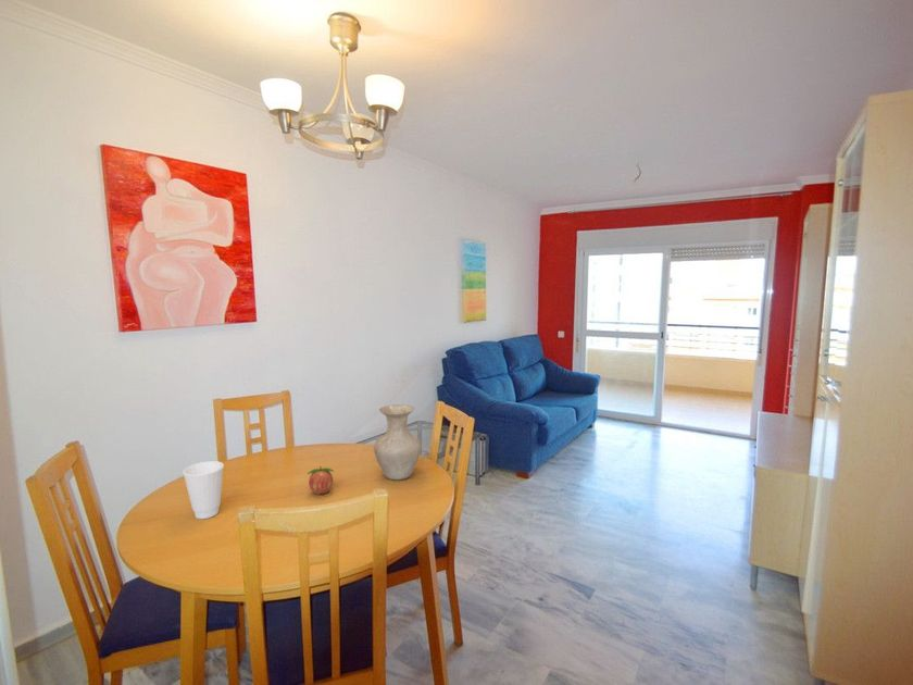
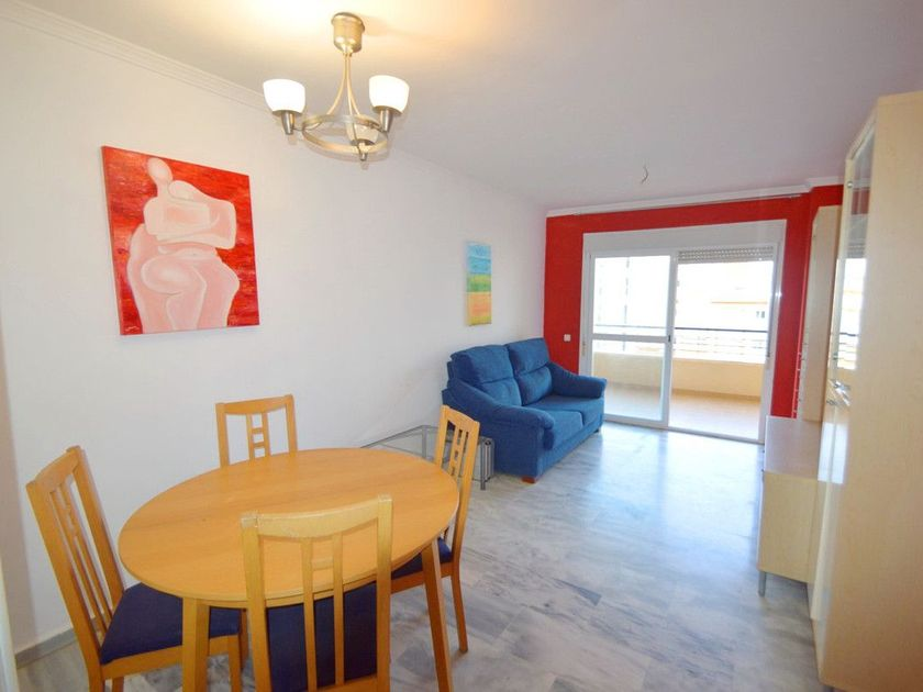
- fruit [307,465,335,495]
- cup [182,460,225,520]
- vase [373,403,423,481]
